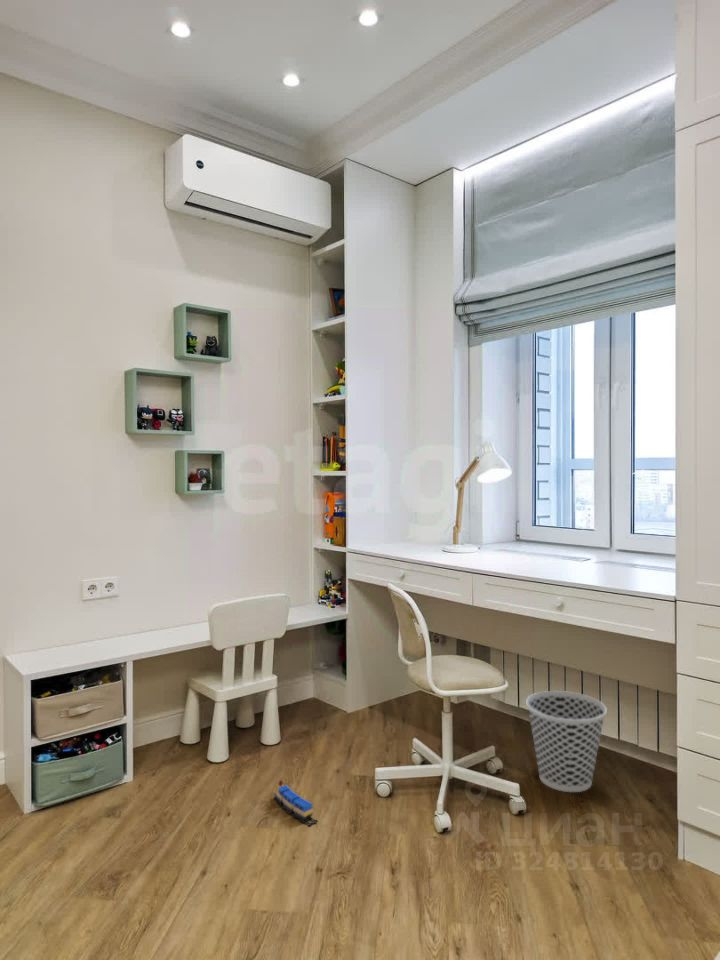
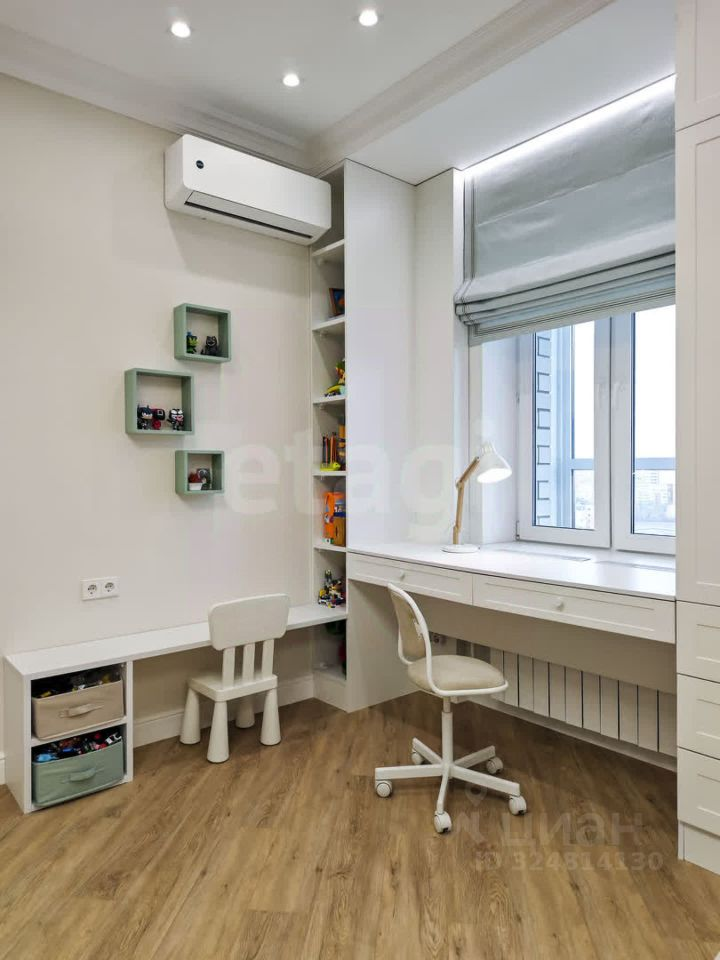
- toy train [273,780,319,827]
- wastebasket [525,690,608,793]
